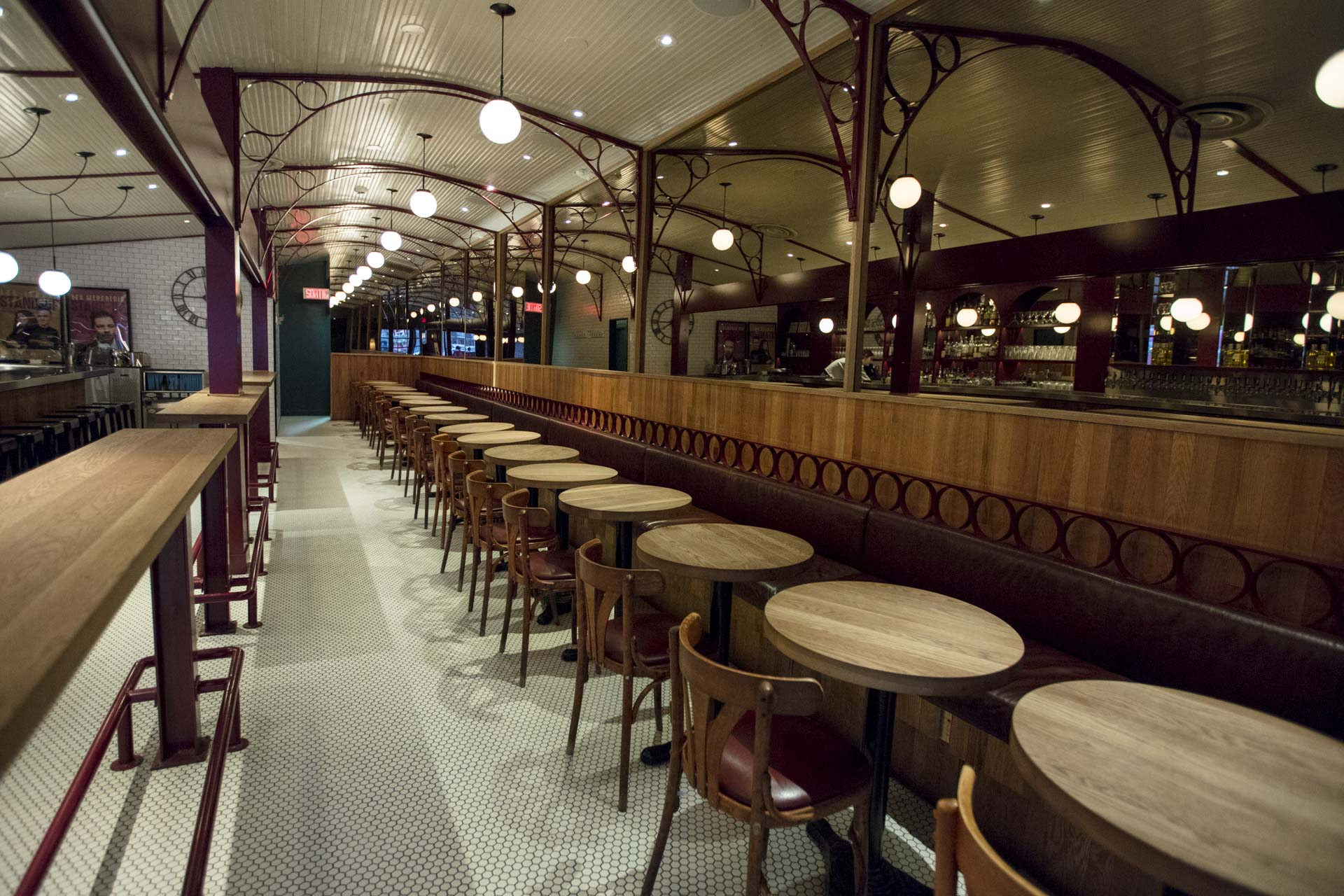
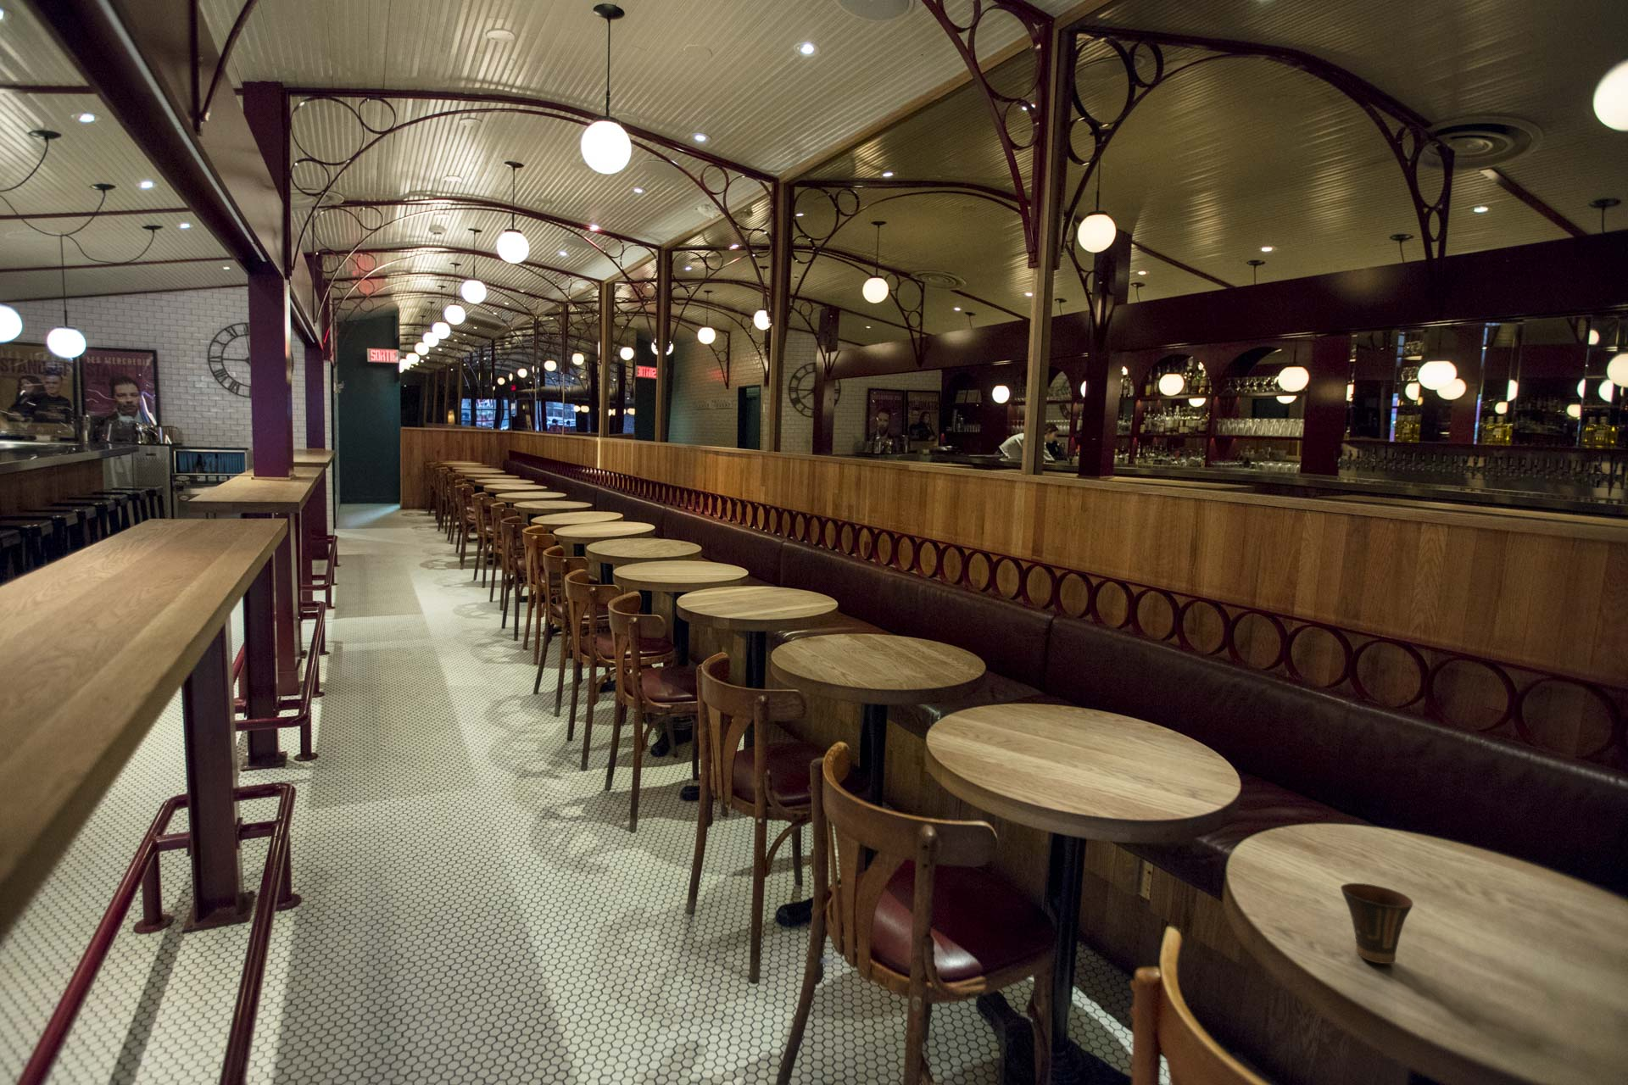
+ cup [1340,883,1415,965]
